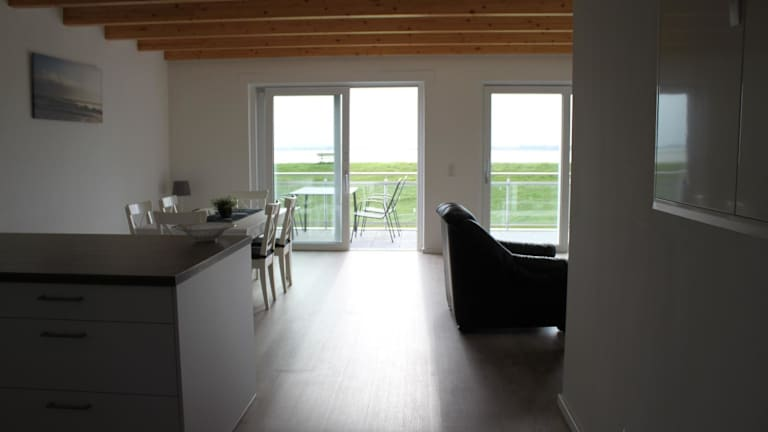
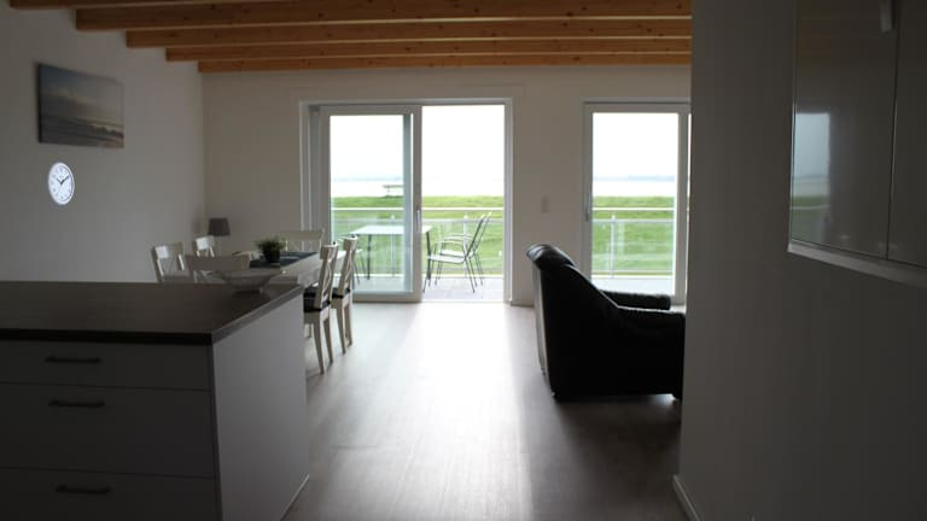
+ wall clock [45,160,75,206]
